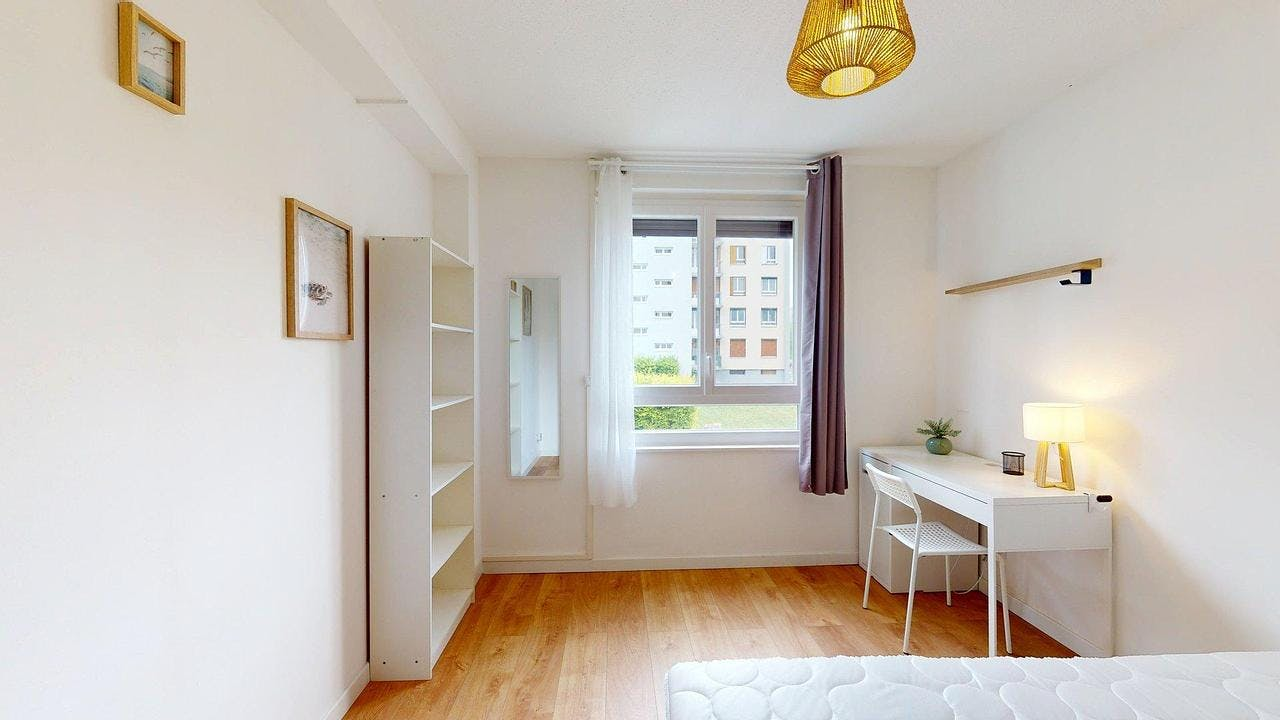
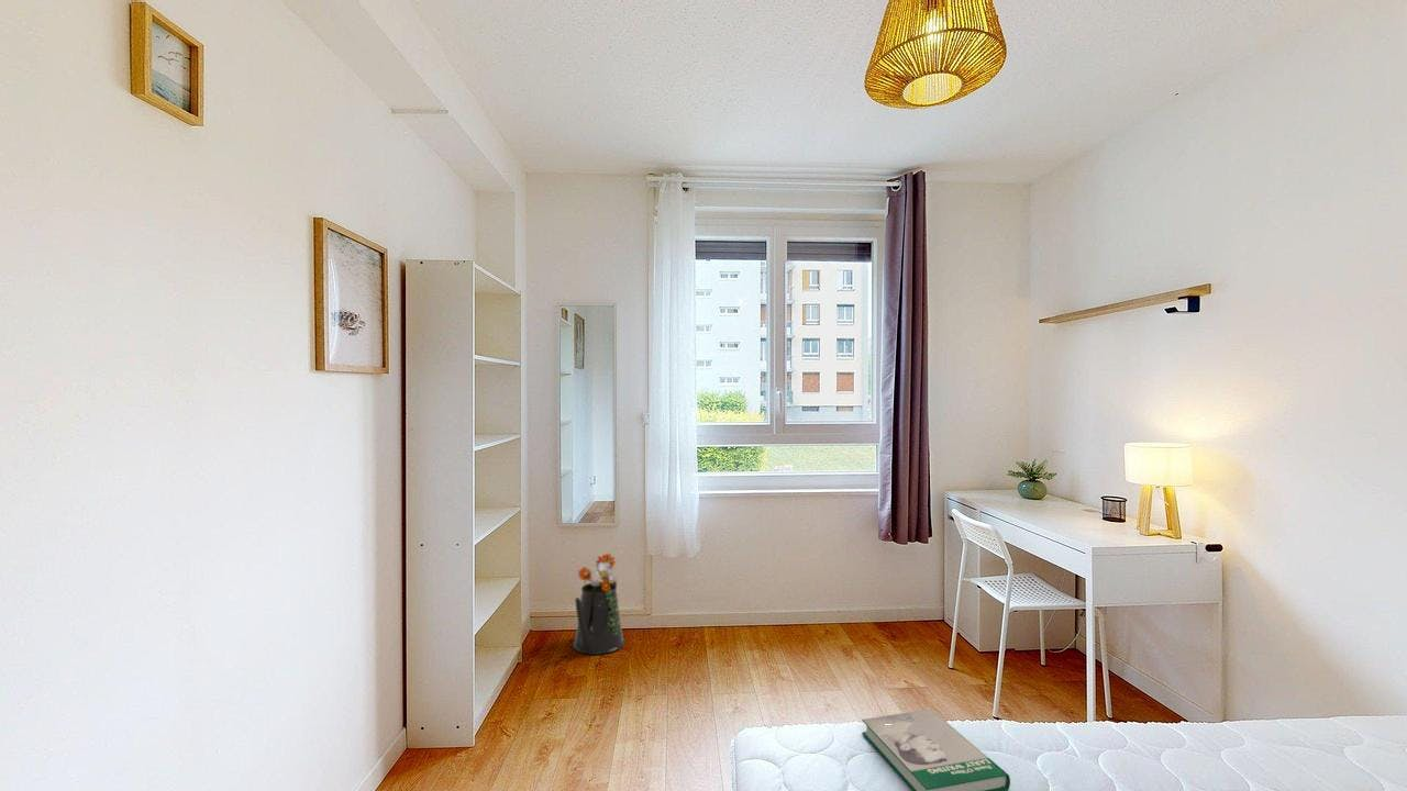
+ book [861,709,1011,791]
+ watering can [572,553,625,656]
